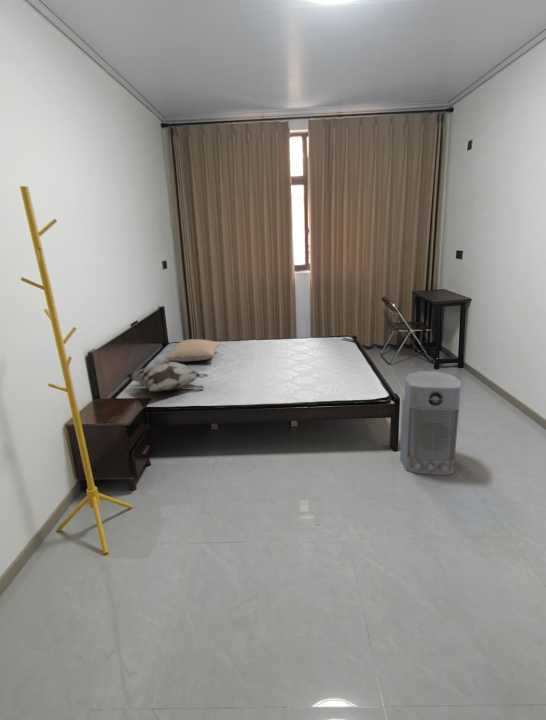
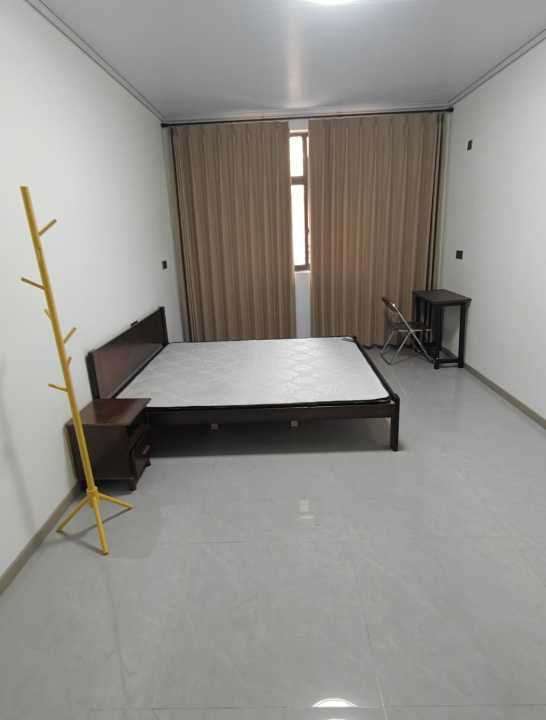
- decorative pillow [125,360,209,393]
- pillow [165,338,221,362]
- air purifier [399,370,462,476]
